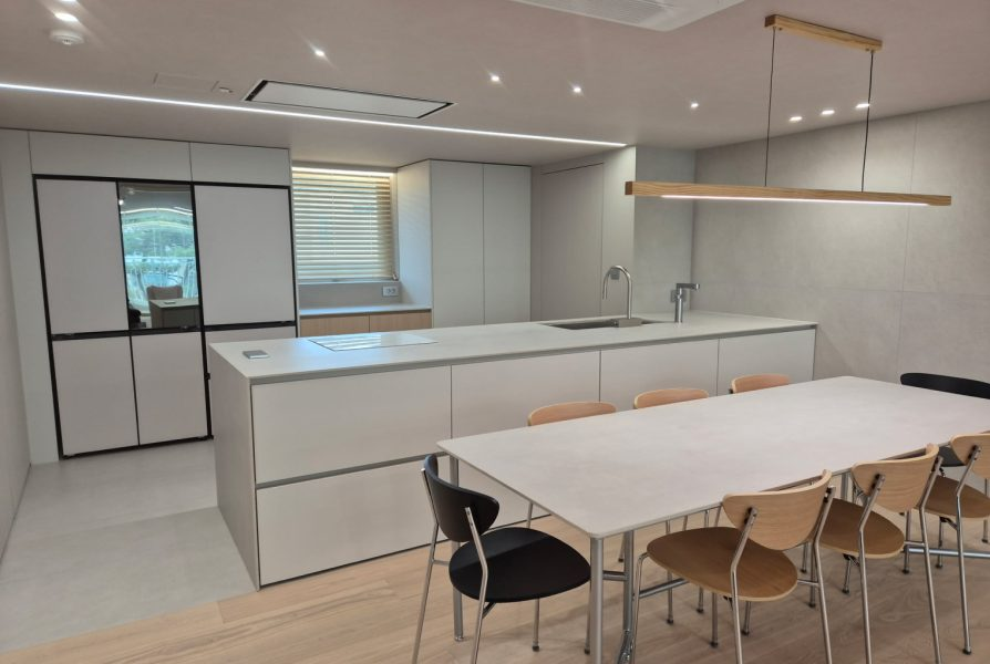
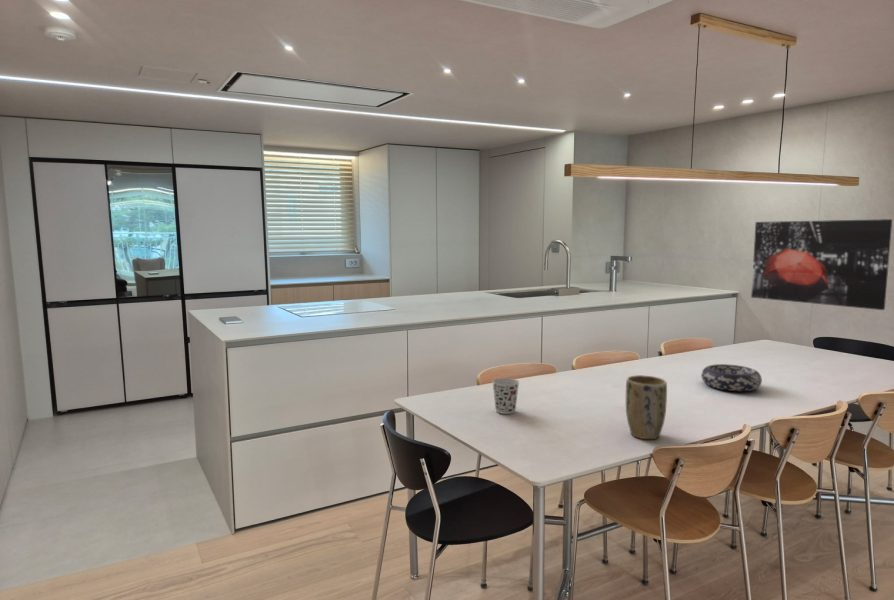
+ cup [491,377,520,415]
+ wall art [750,218,893,311]
+ decorative bowl [700,363,763,392]
+ plant pot [625,374,668,440]
